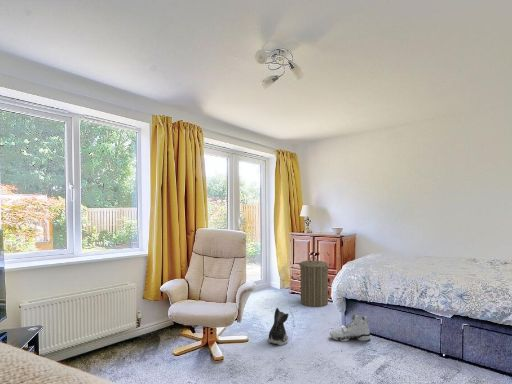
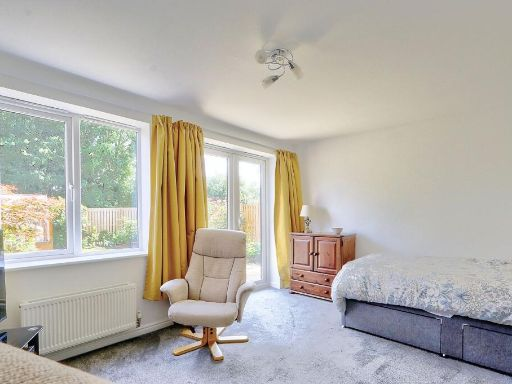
- sneaker [329,312,372,342]
- laundry hamper [298,256,331,308]
- plush toy [267,307,290,346]
